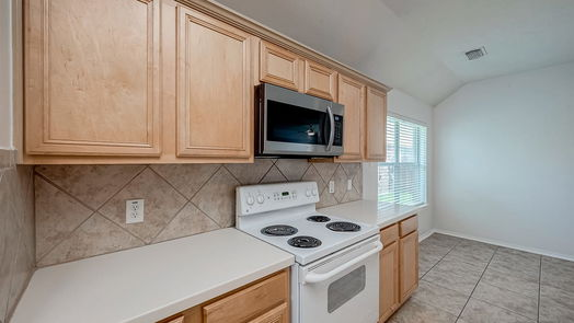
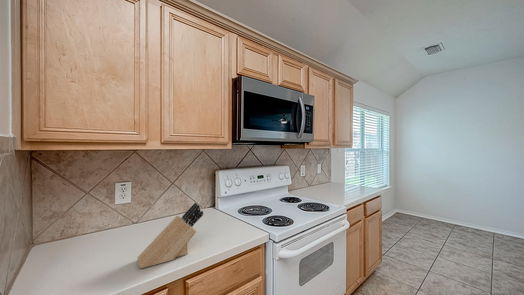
+ knife block [136,202,204,269]
